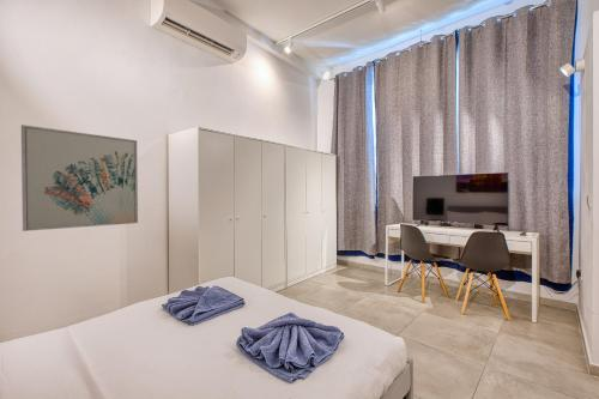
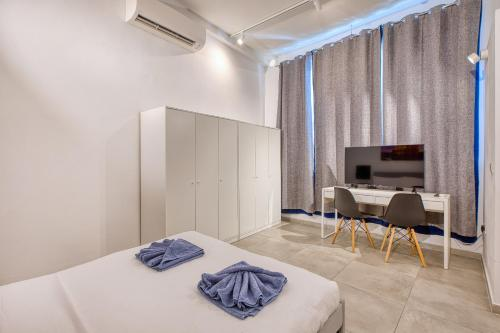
- wall art [20,123,139,232]
